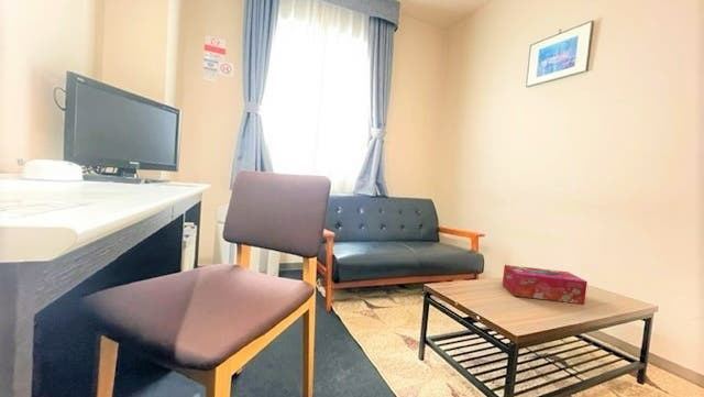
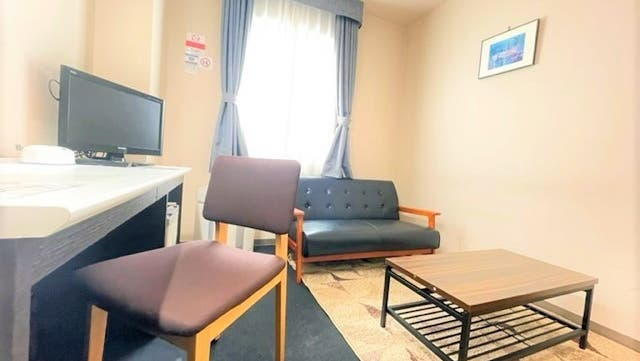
- tissue box [502,264,588,305]
